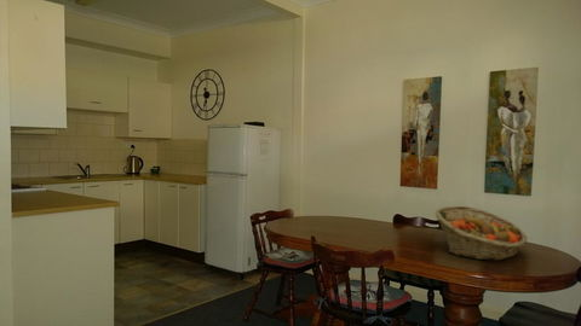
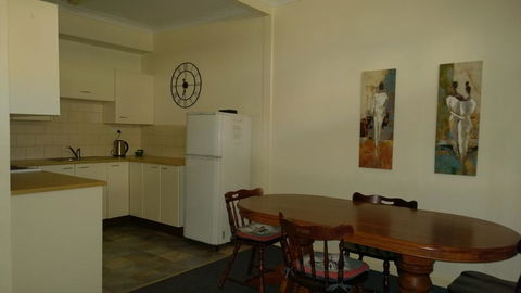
- fruit basket [435,205,529,262]
